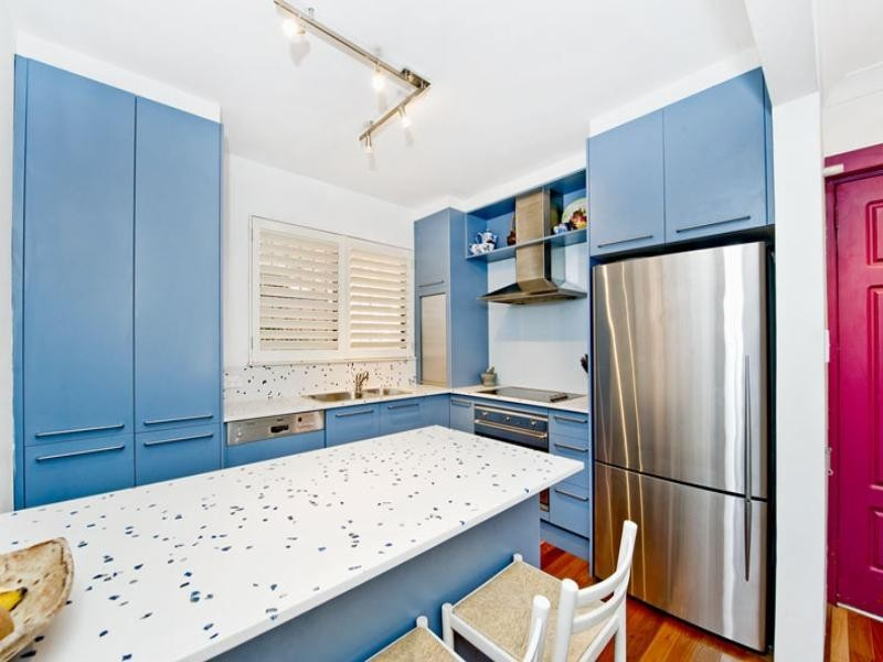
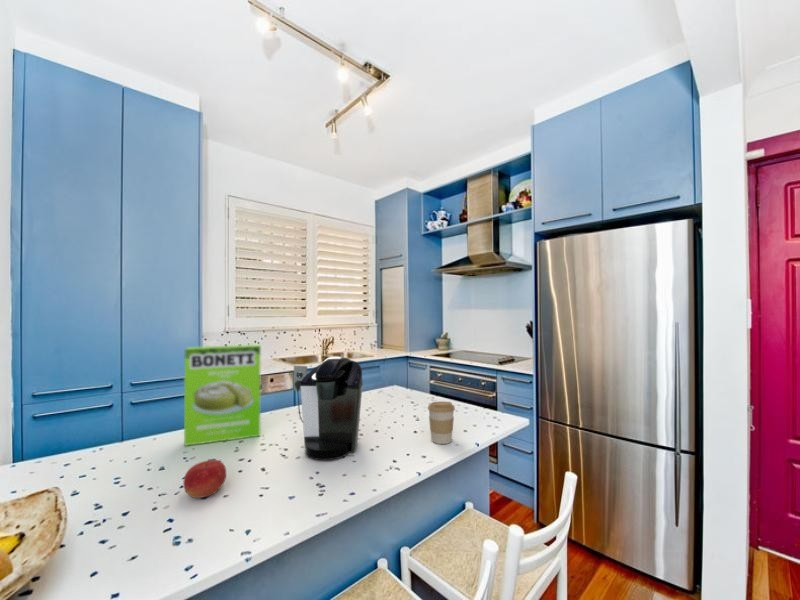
+ cake mix box [183,343,262,447]
+ coffee maker [293,356,364,461]
+ coffee cup [427,401,456,445]
+ fruit [182,459,227,499]
